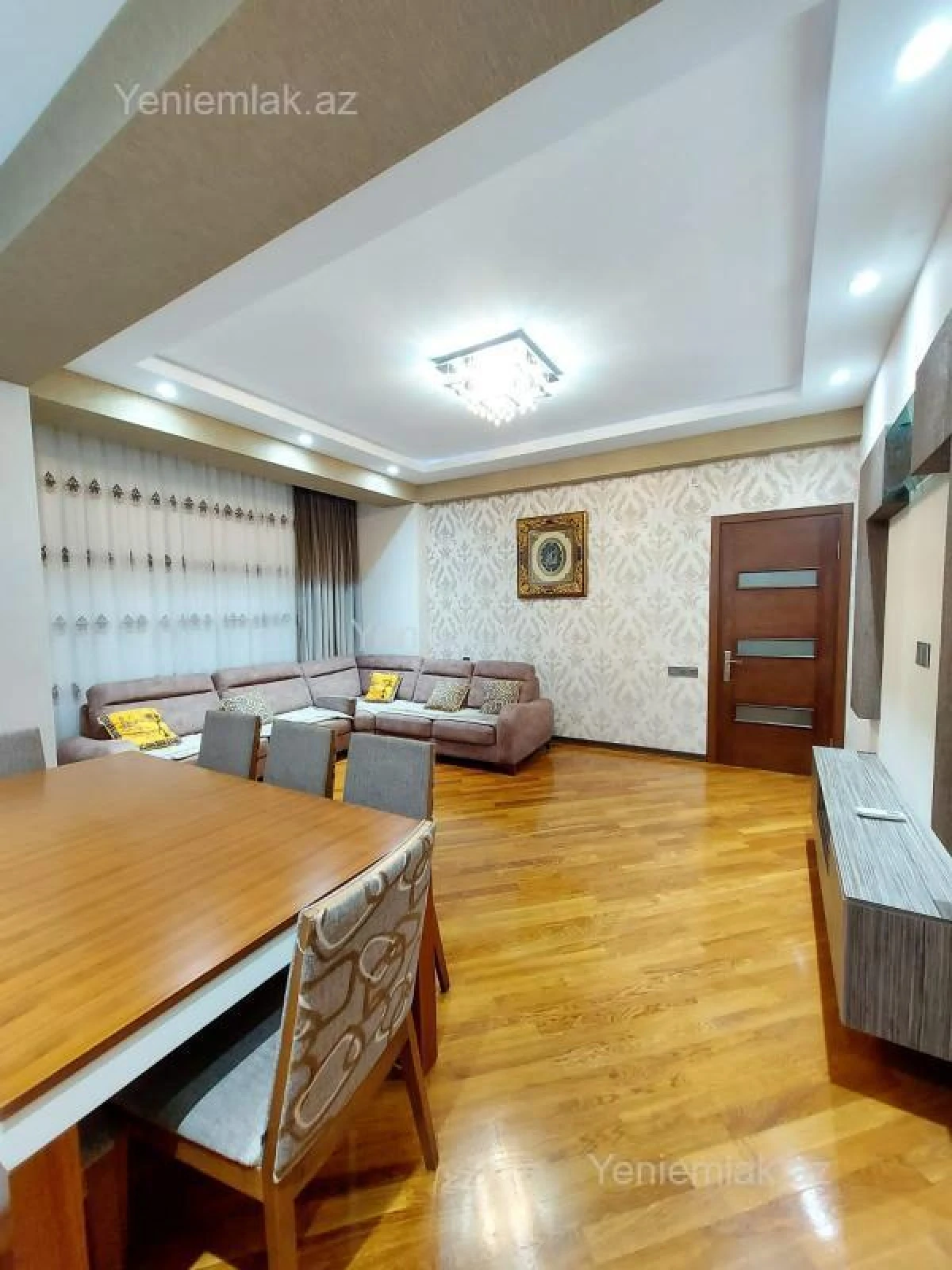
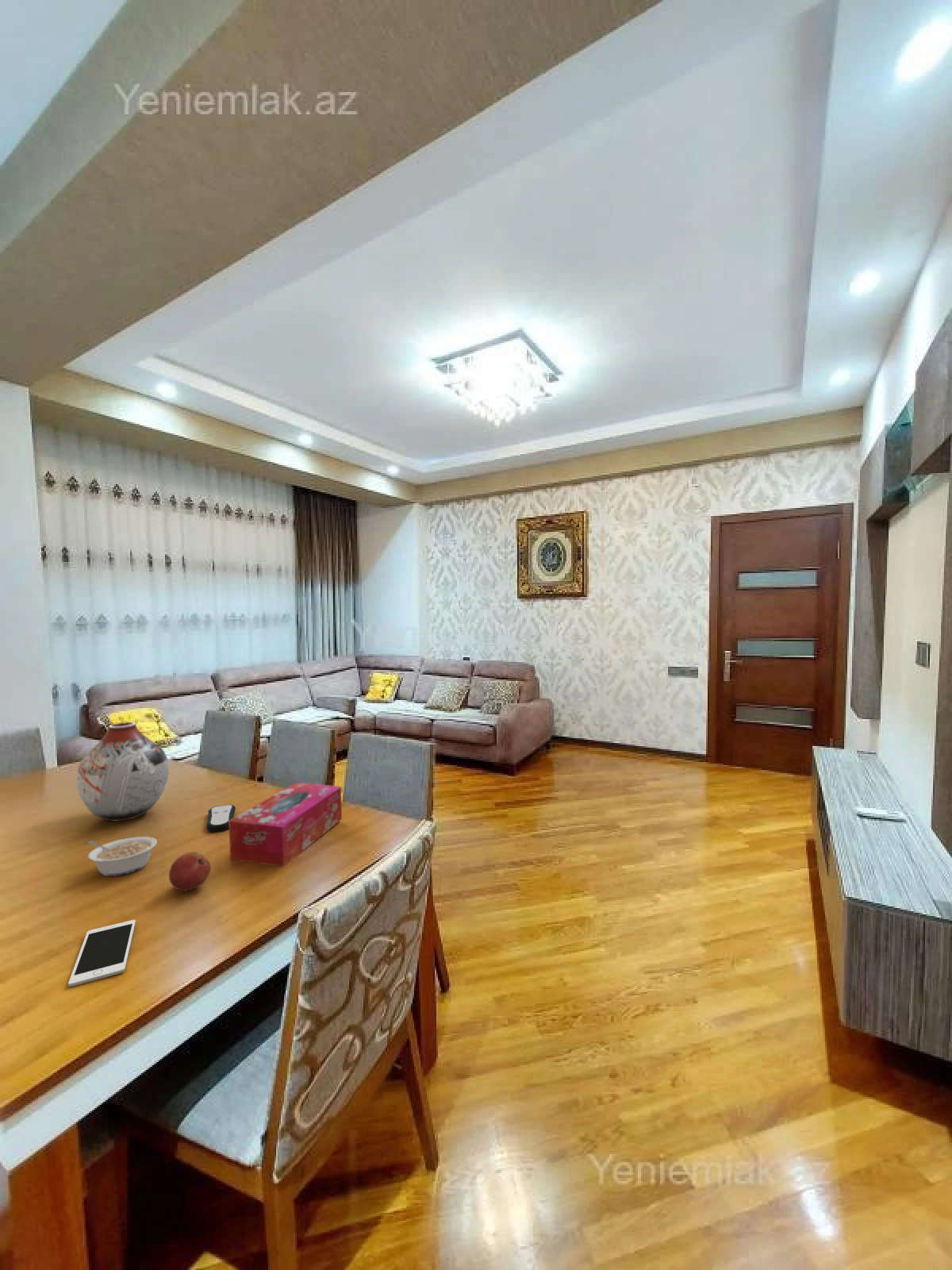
+ legume [86,836,158,877]
+ vase [75,722,170,822]
+ fruit [168,851,211,891]
+ tissue box [228,782,343,868]
+ cell phone [67,919,136,987]
+ remote control [205,804,236,833]
